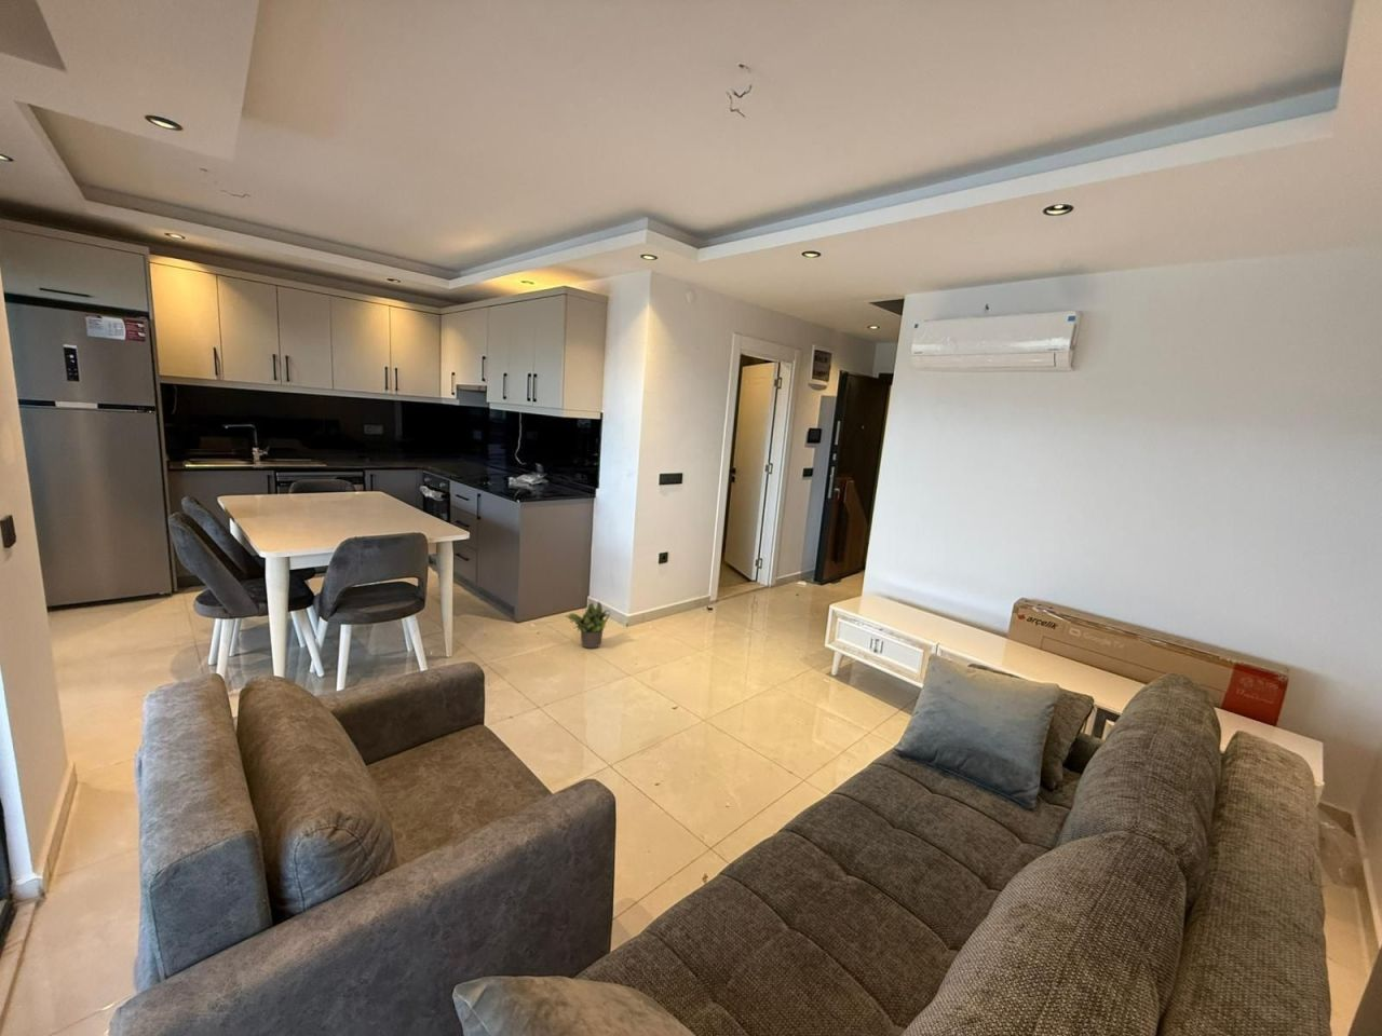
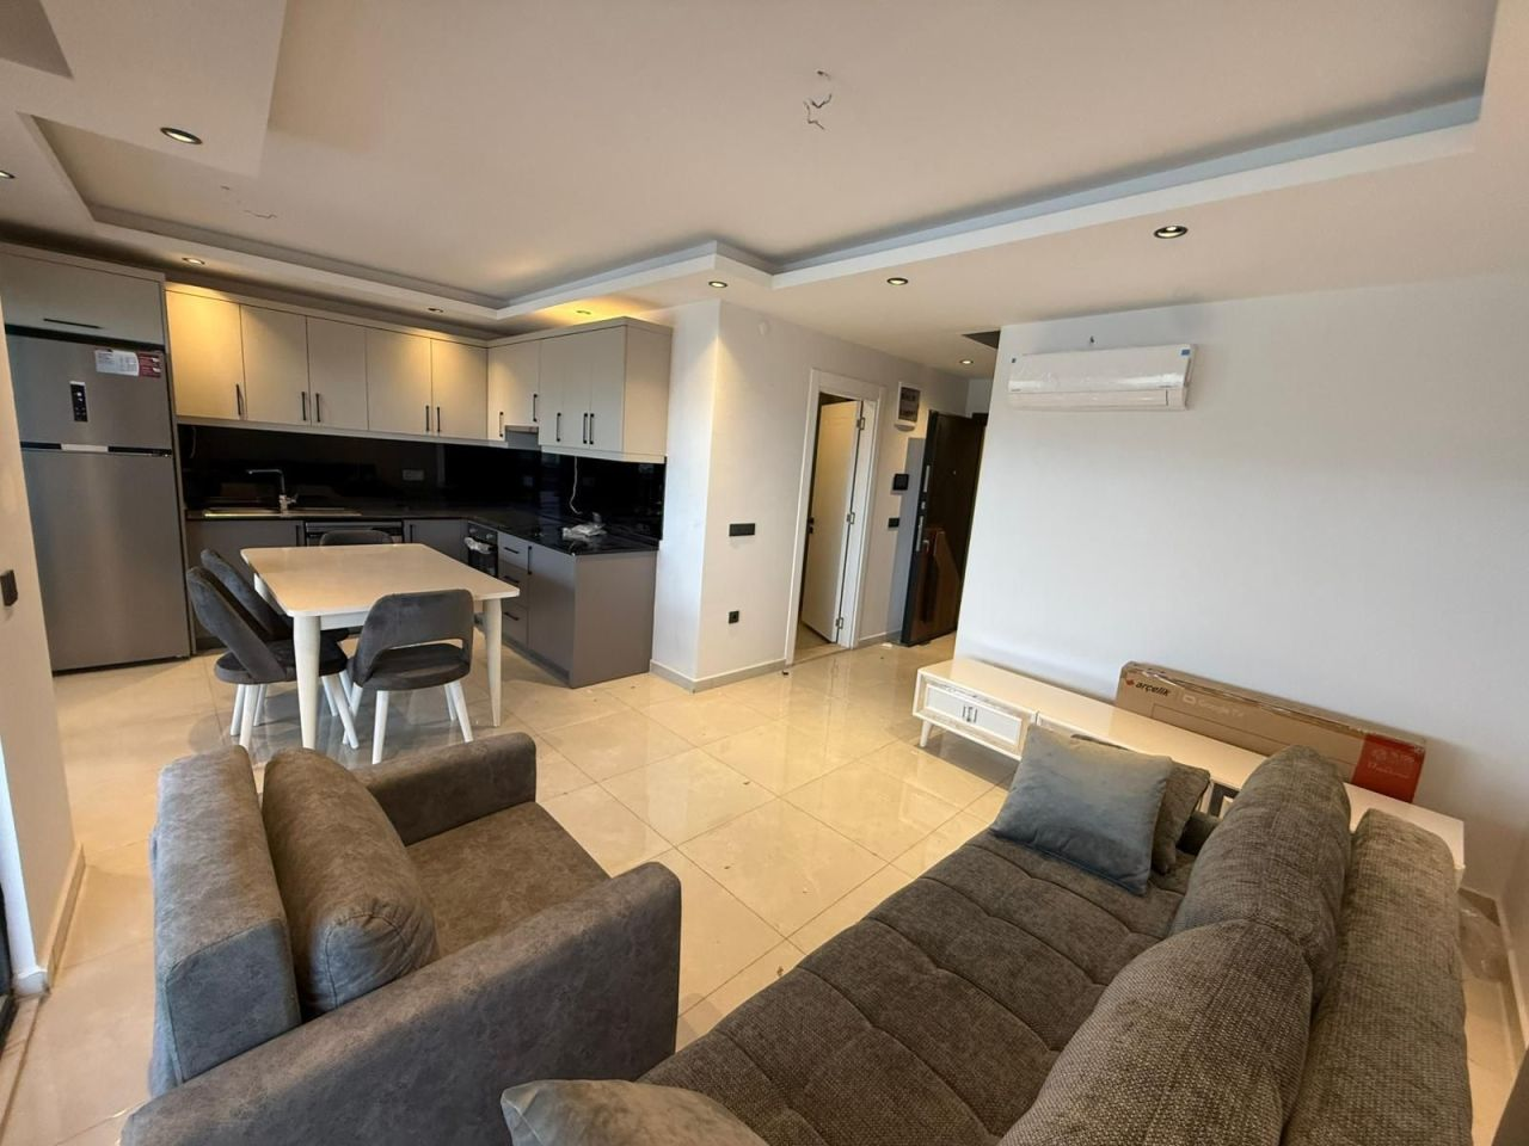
- potted plant [563,600,613,649]
